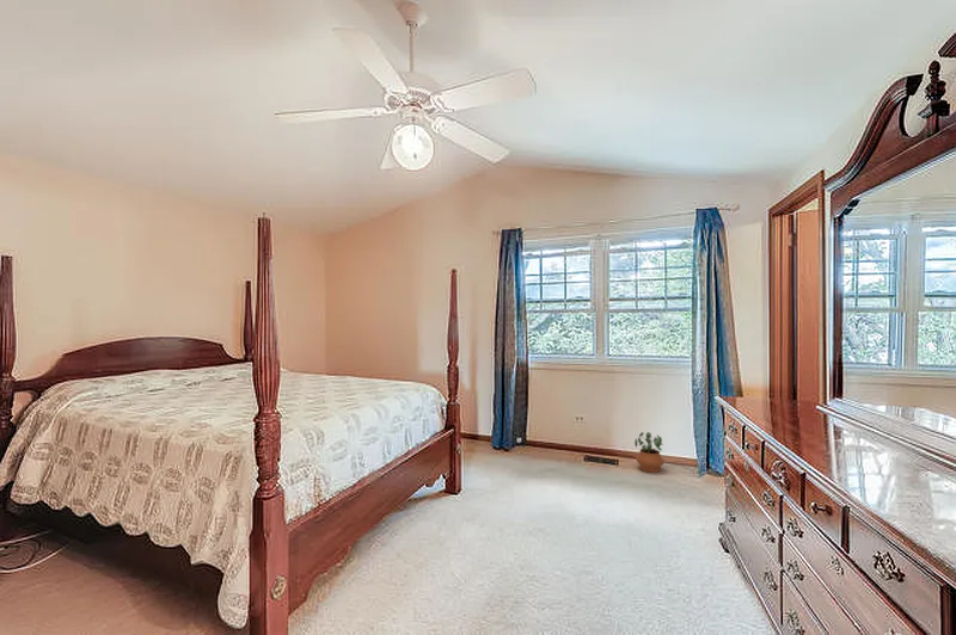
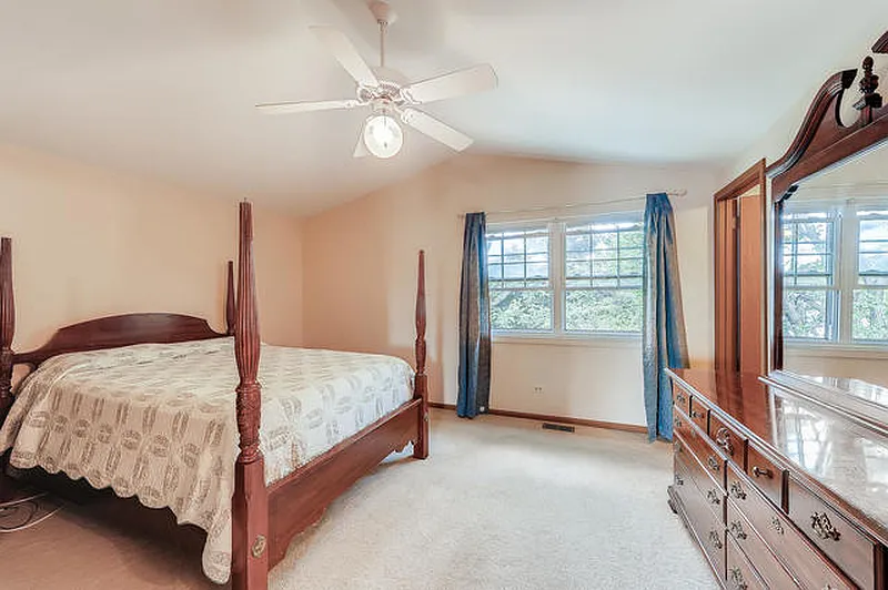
- potted plant [633,431,666,474]
